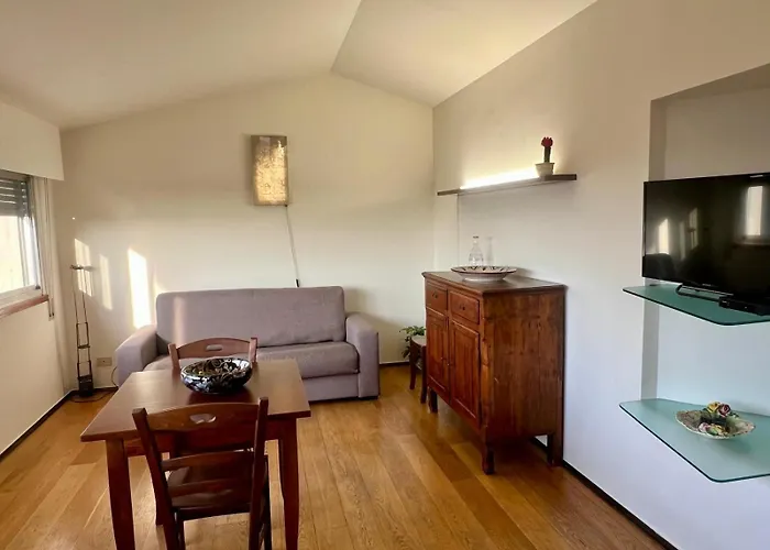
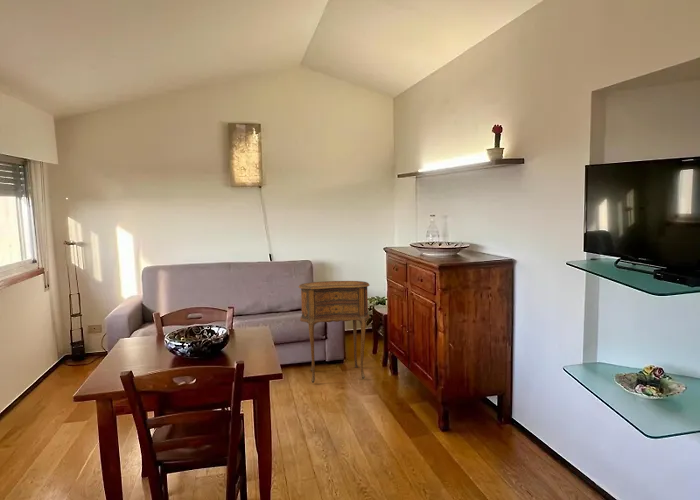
+ side table [298,280,370,384]
